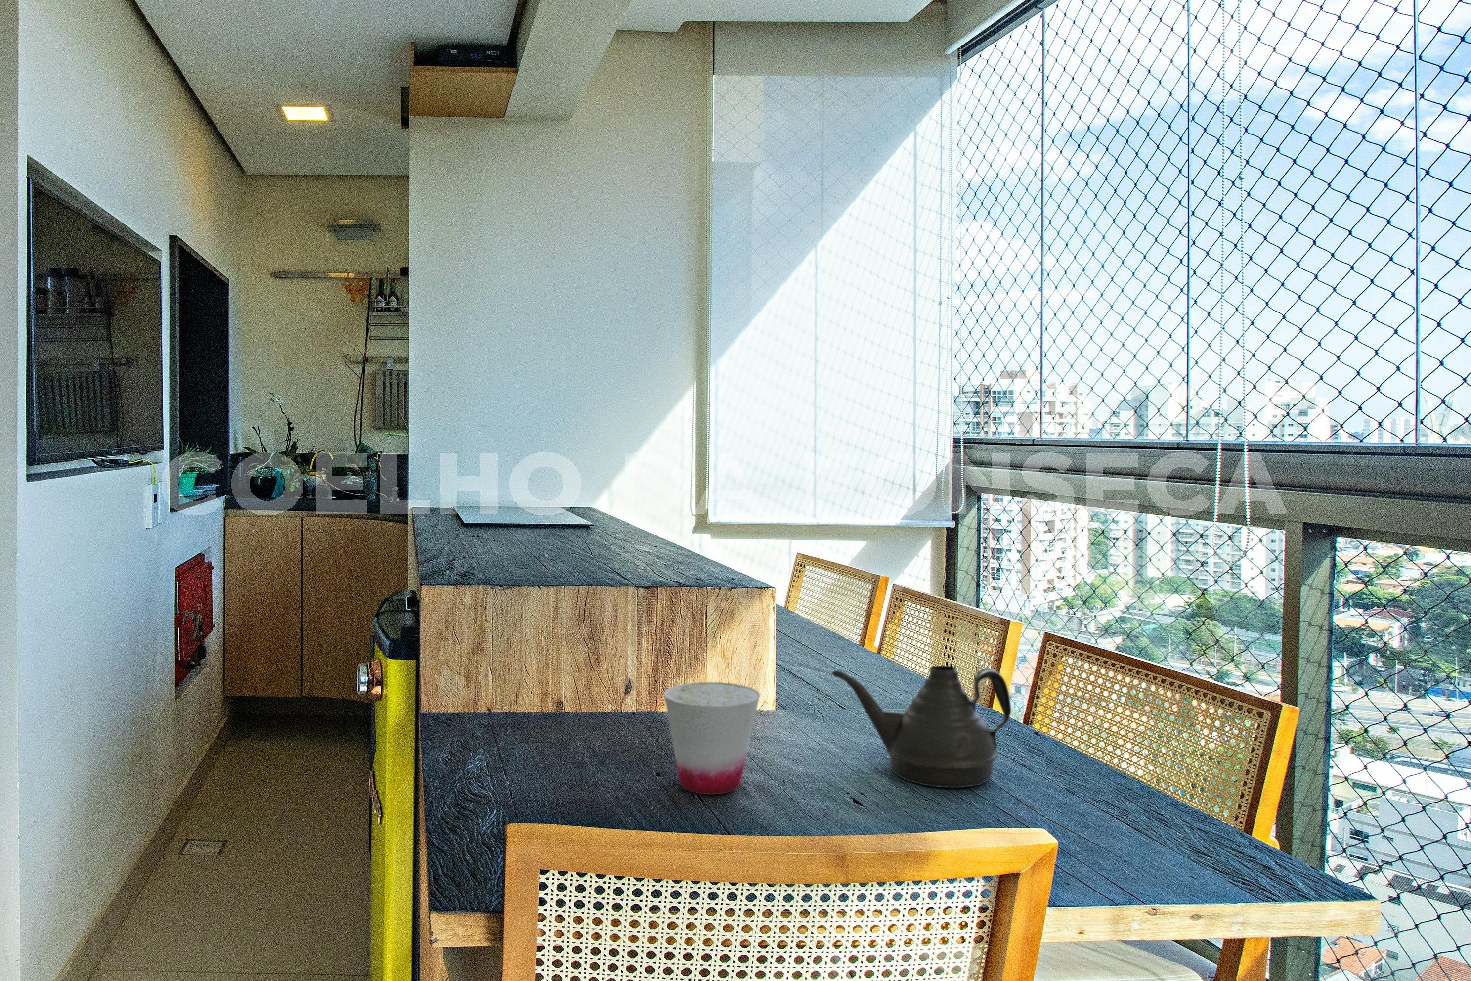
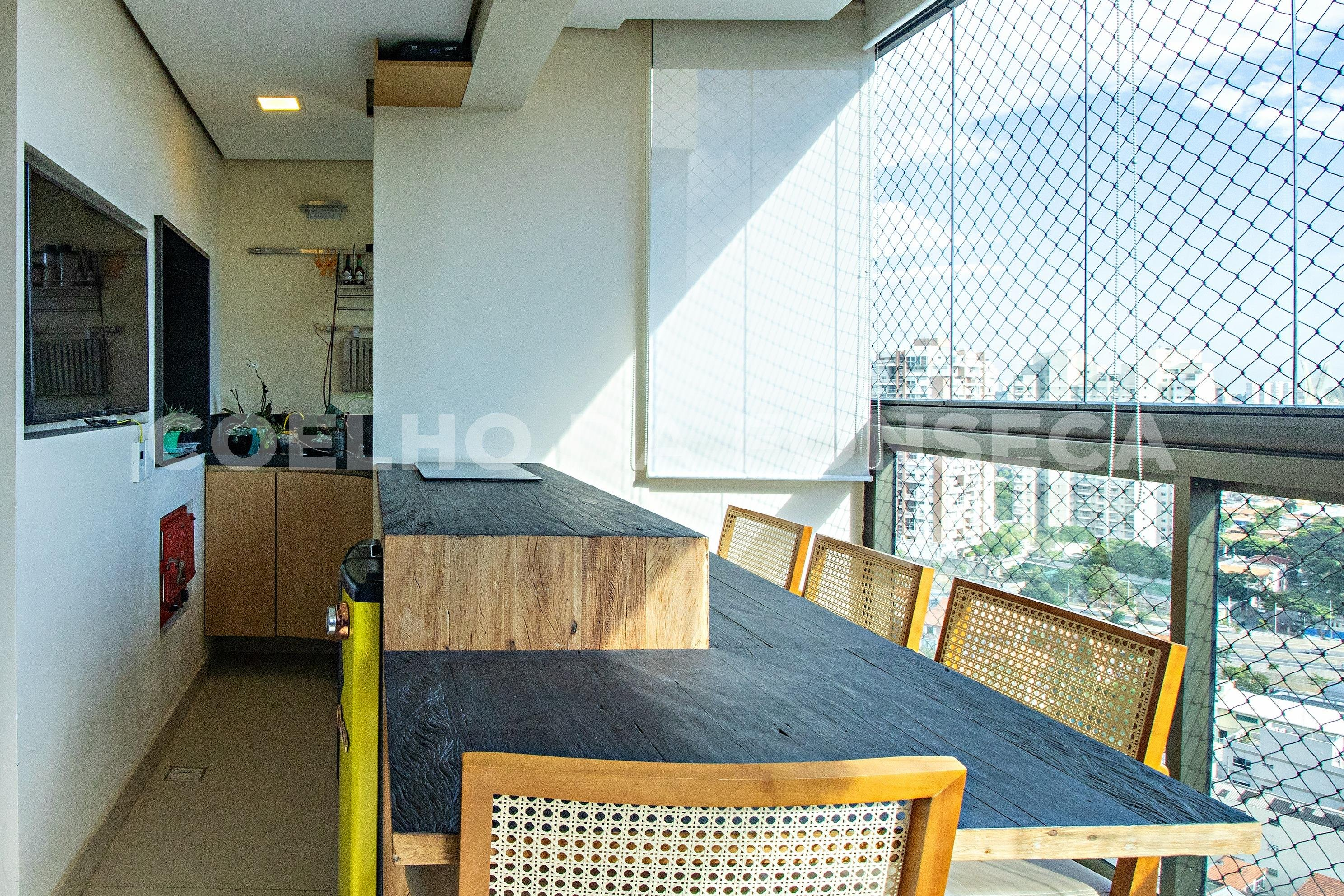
- cup [663,682,761,795]
- teapot [832,665,1011,788]
